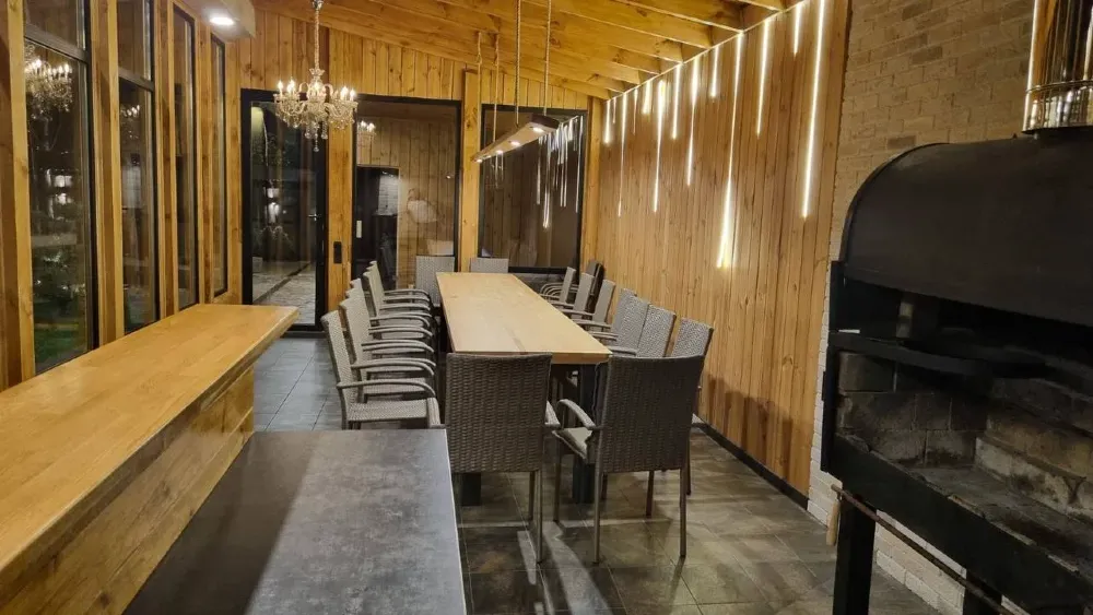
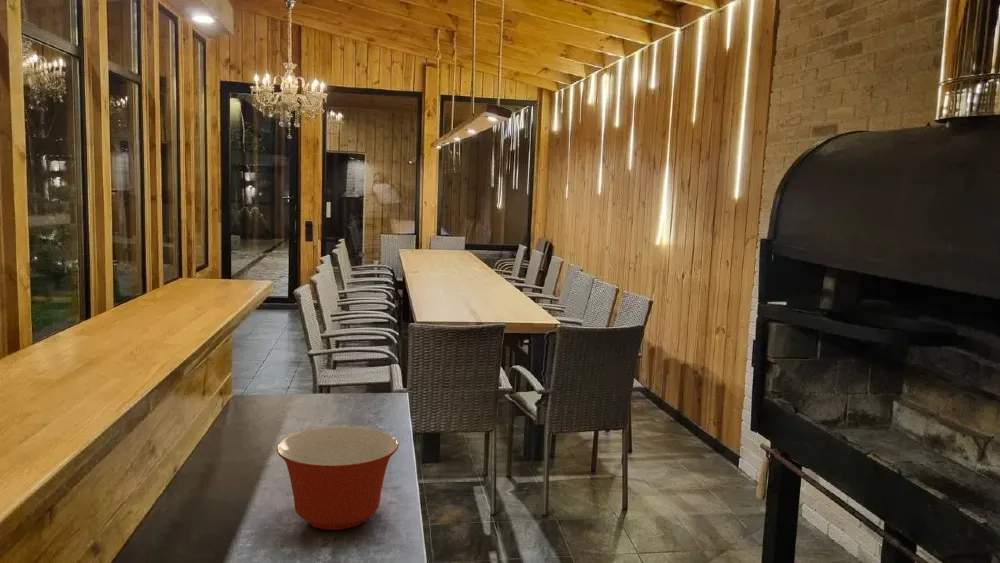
+ mixing bowl [276,426,400,531]
